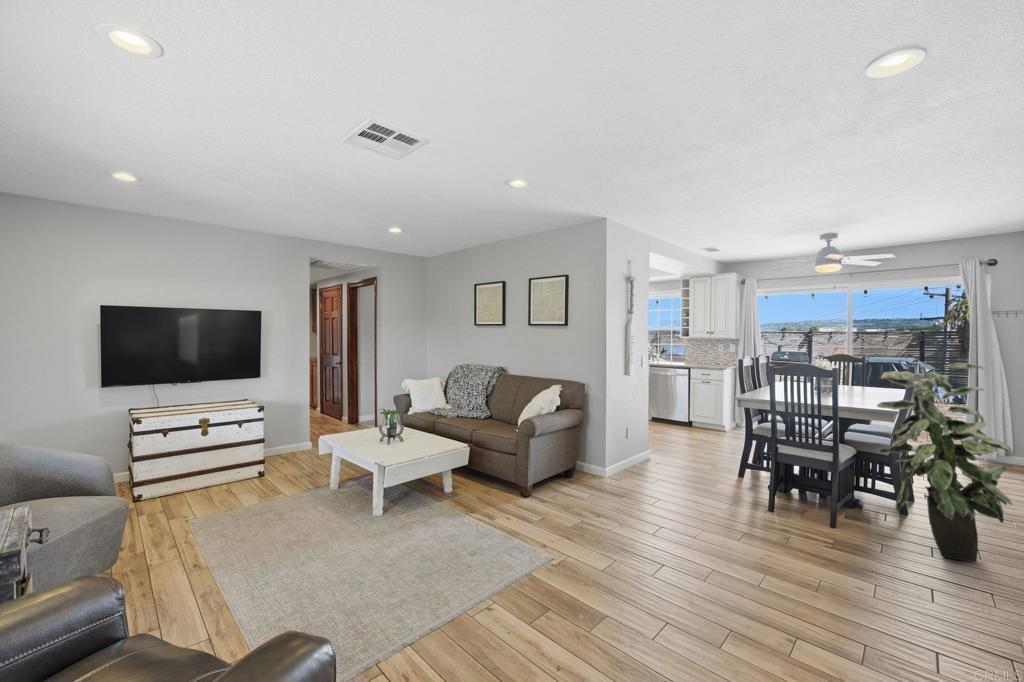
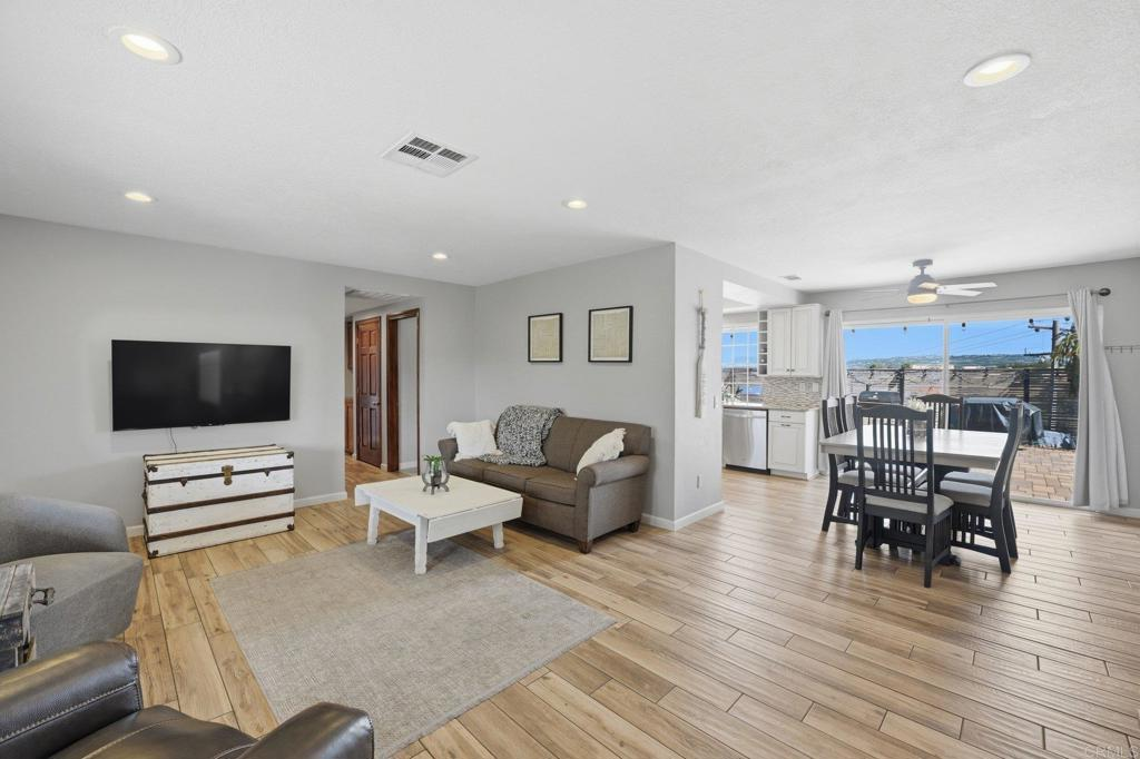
- indoor plant [876,362,1014,563]
